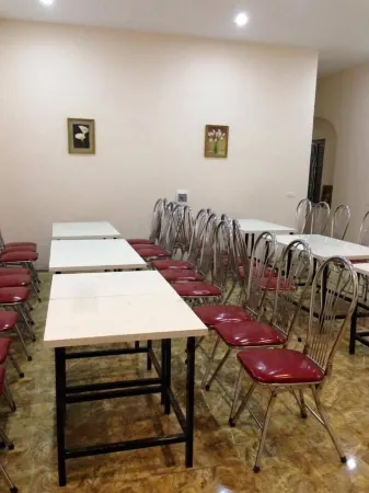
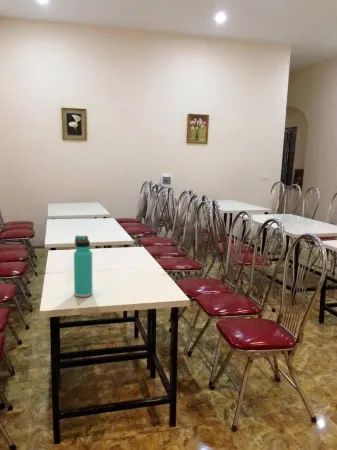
+ thermos bottle [73,235,93,298]
